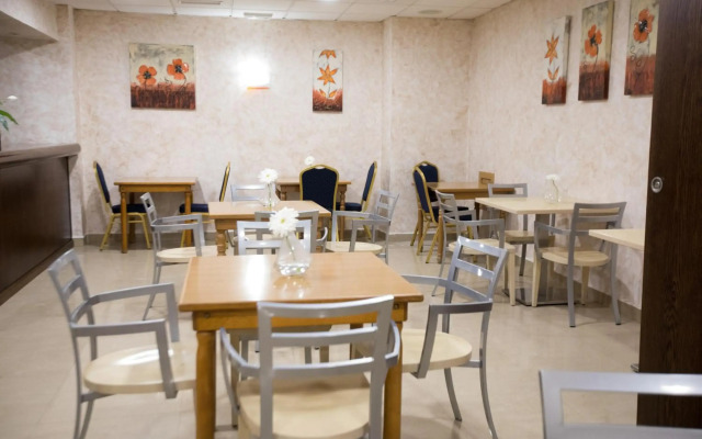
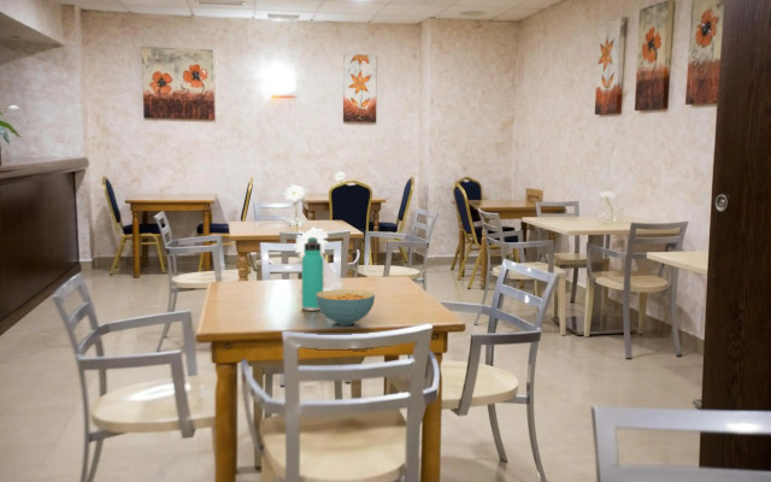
+ cereal bowl [316,288,376,327]
+ thermos bottle [301,236,324,312]
